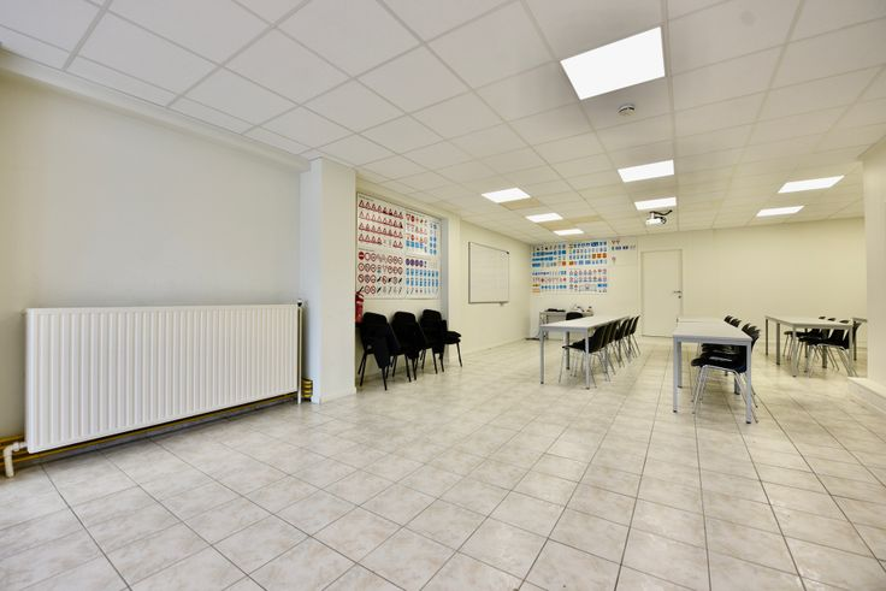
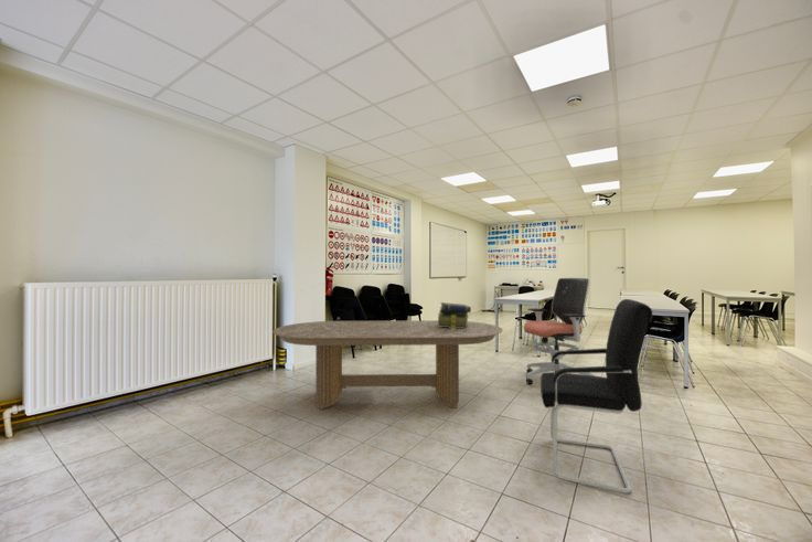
+ dining table [271,319,504,411]
+ stack of books [437,301,472,329]
+ office chair [523,277,597,385]
+ office chair [539,298,653,495]
